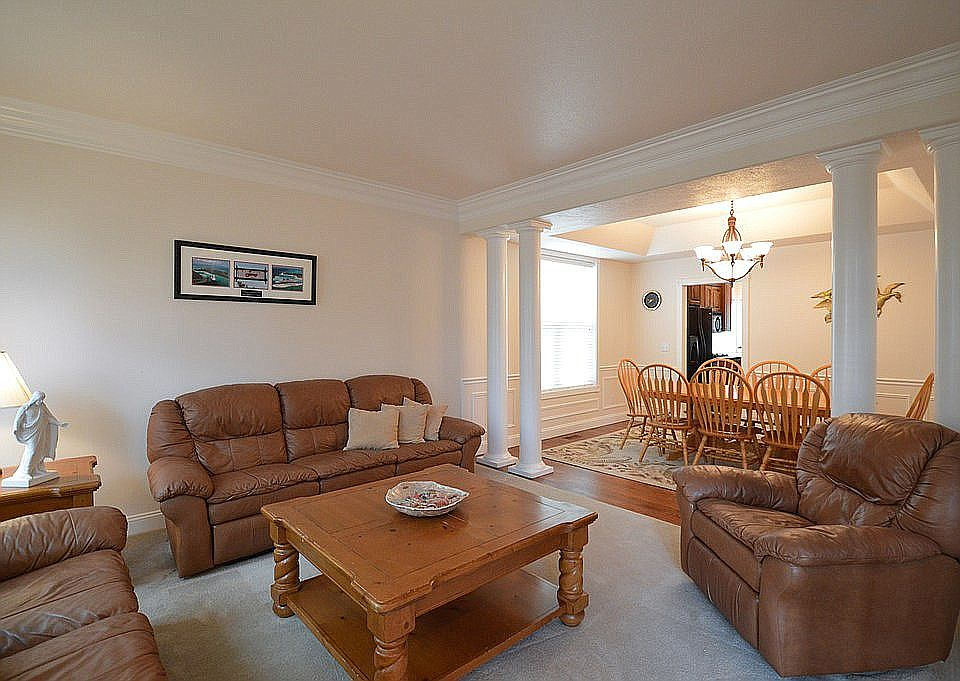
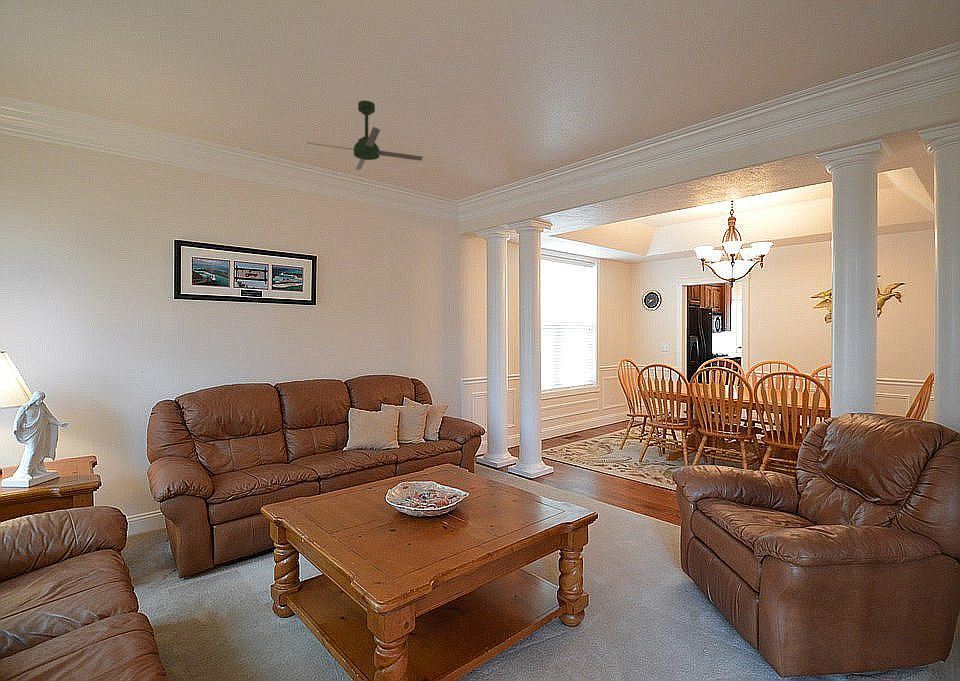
+ ceiling fan [307,100,424,171]
